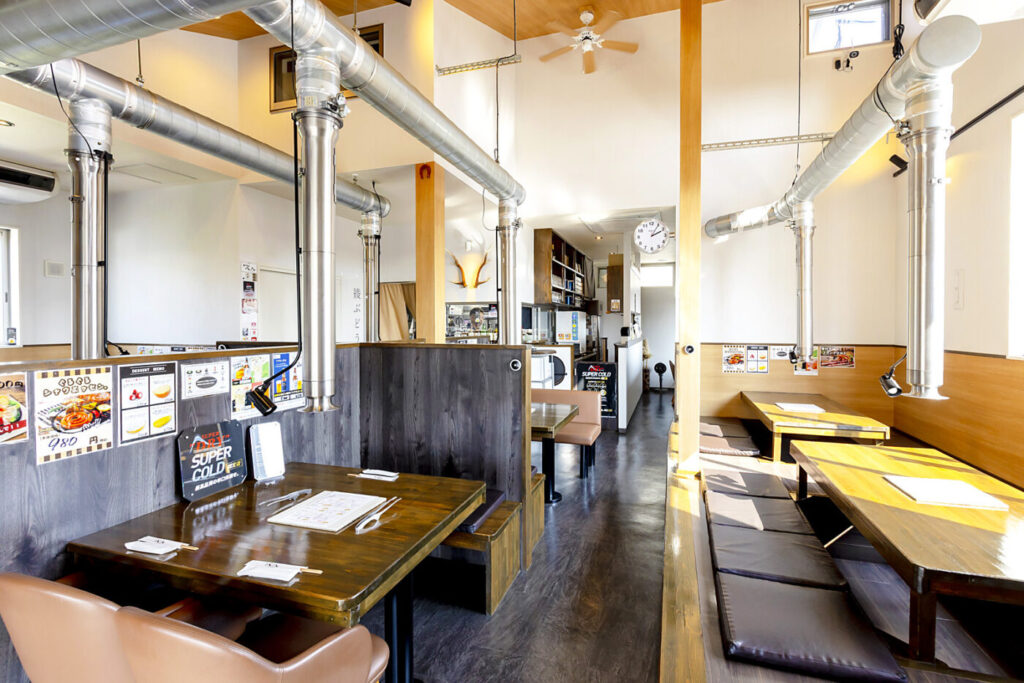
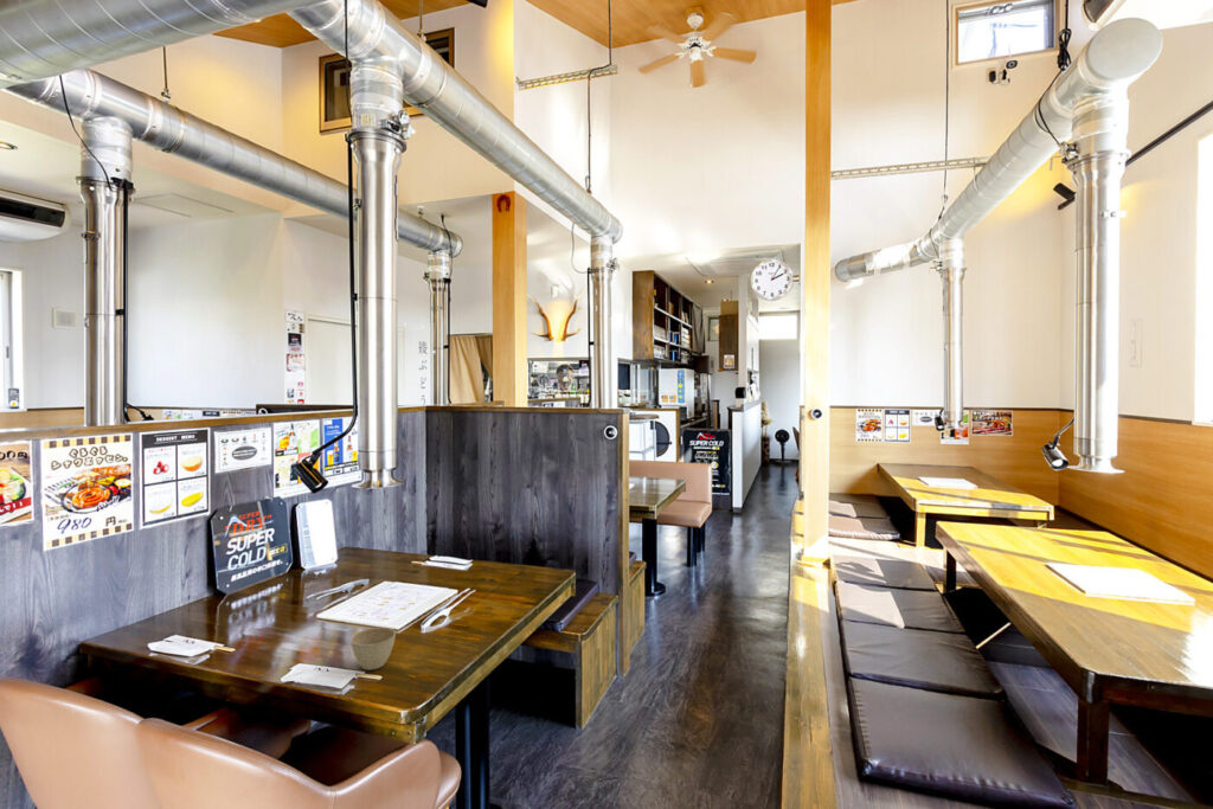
+ flower pot [349,627,397,672]
